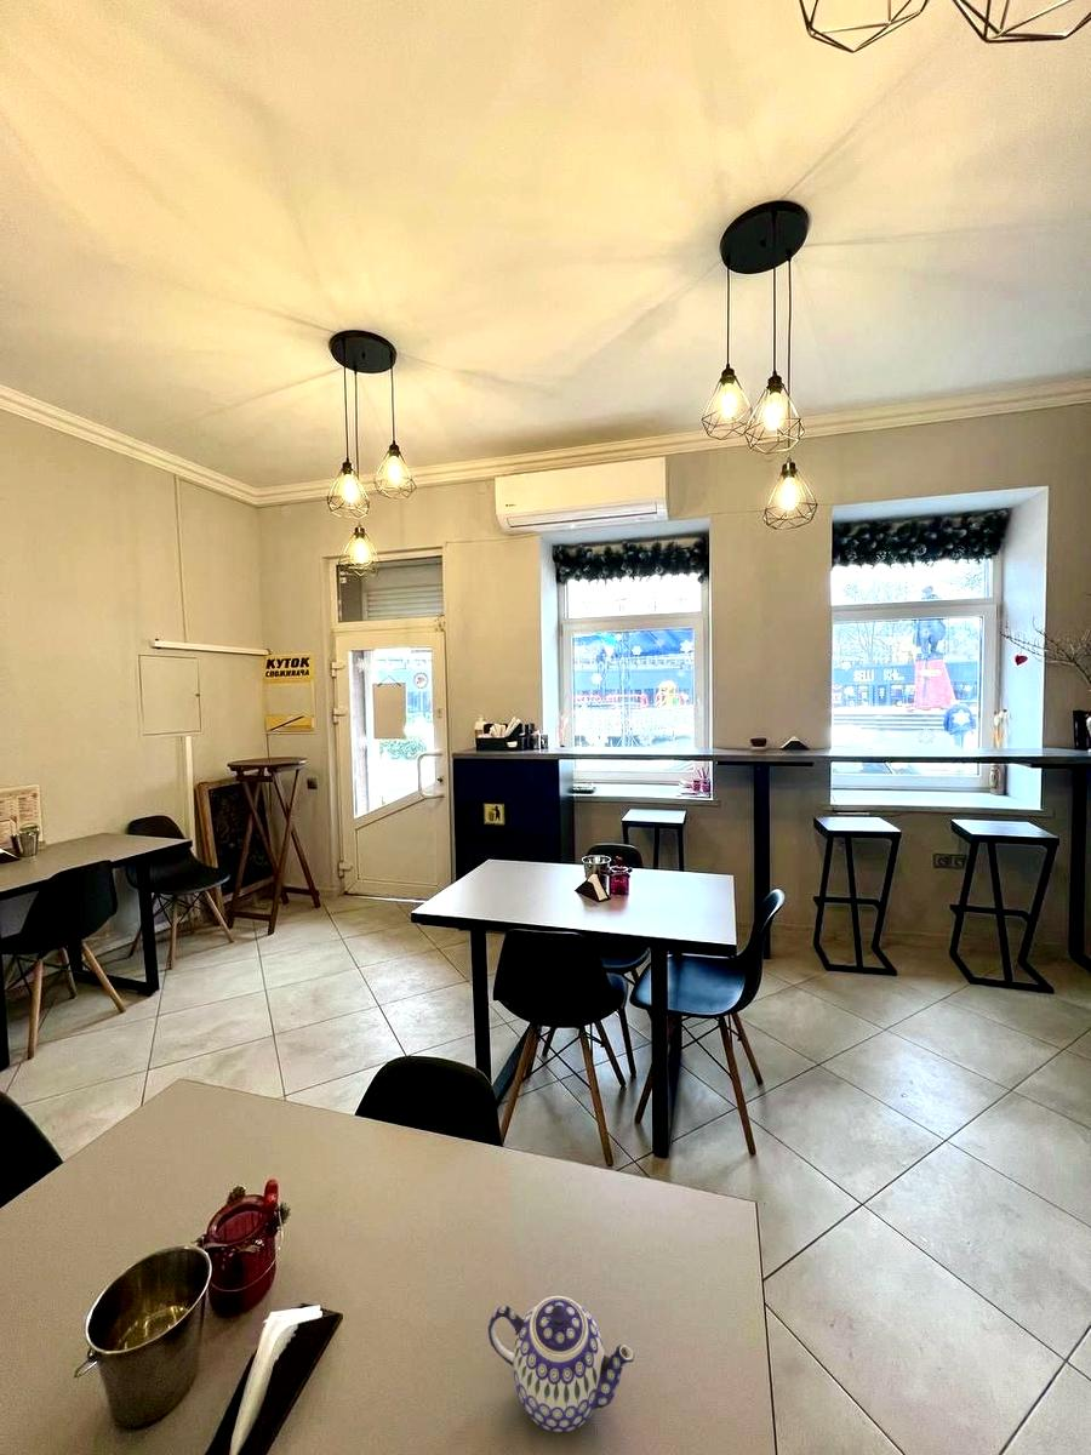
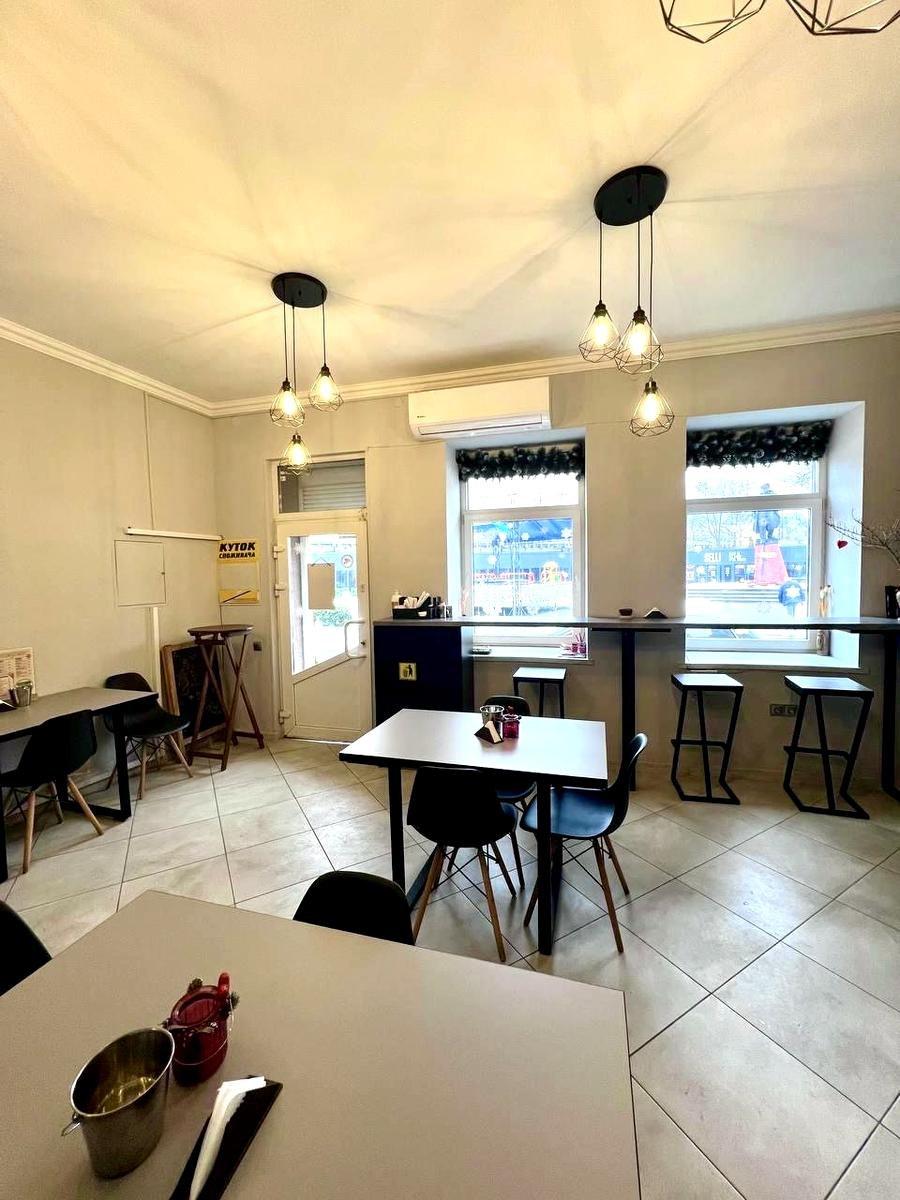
- teapot [487,1295,635,1434]
